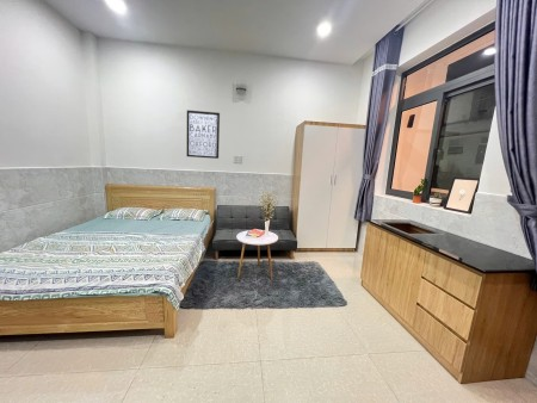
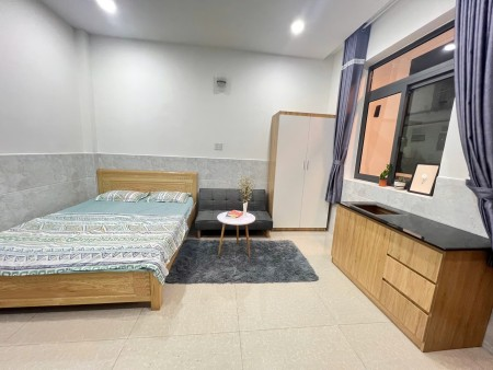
- wall art [185,108,221,160]
